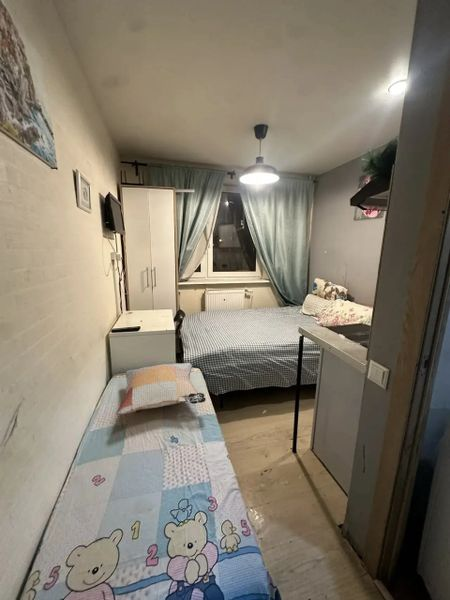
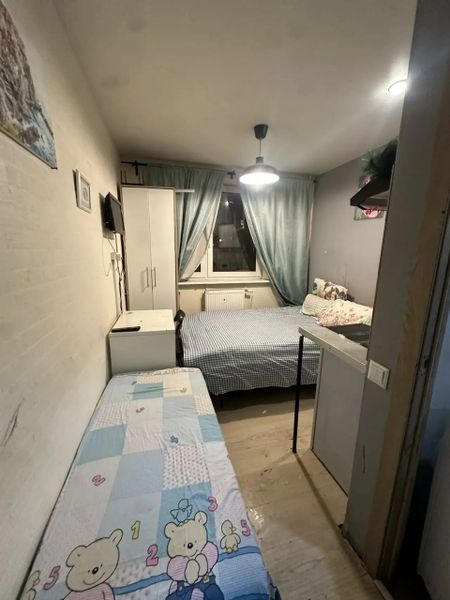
- decorative pillow [116,362,207,416]
